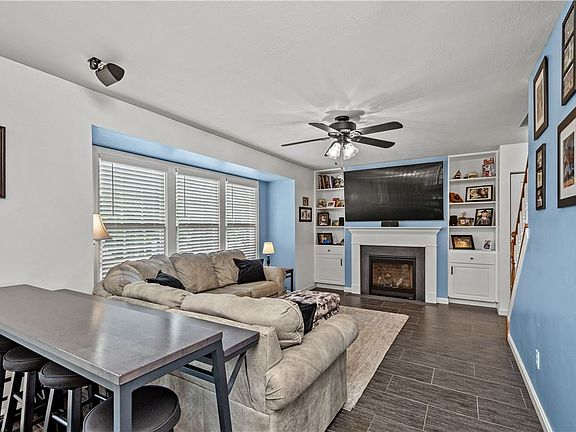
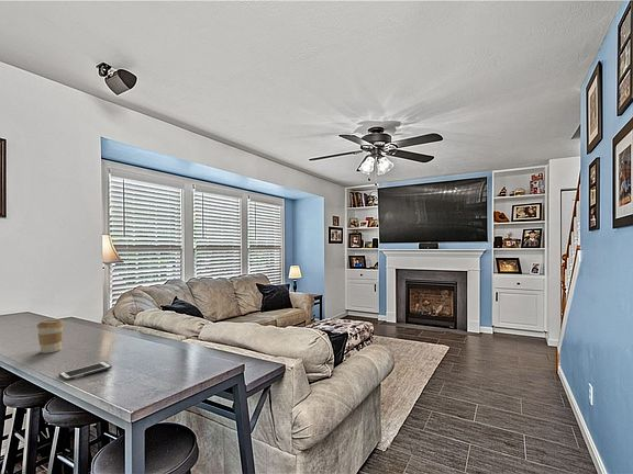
+ coffee cup [36,319,65,354]
+ cell phone [58,361,113,382]
